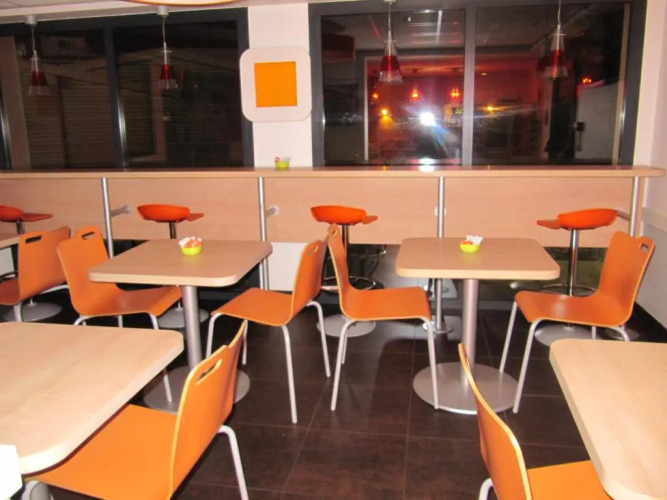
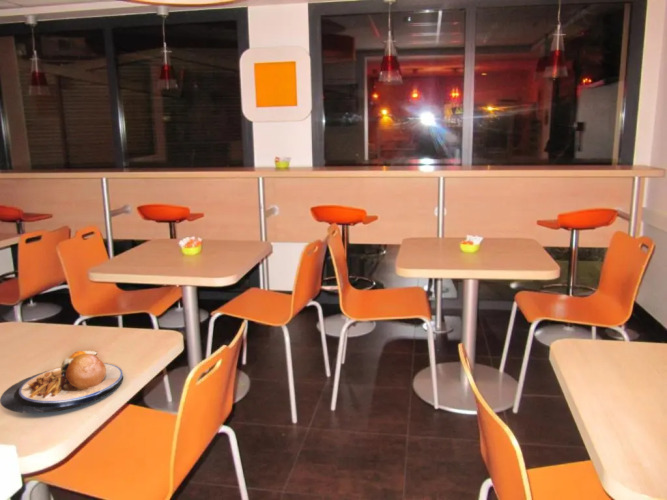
+ plate [0,349,124,414]
